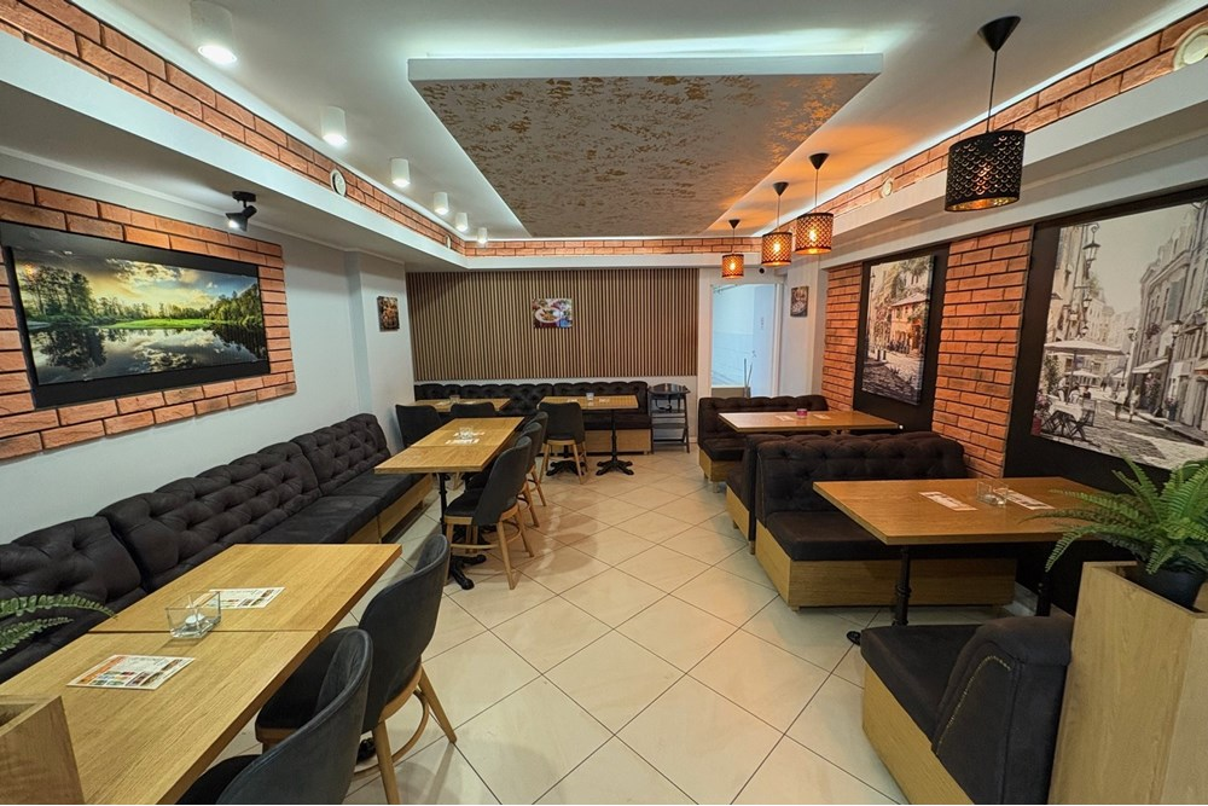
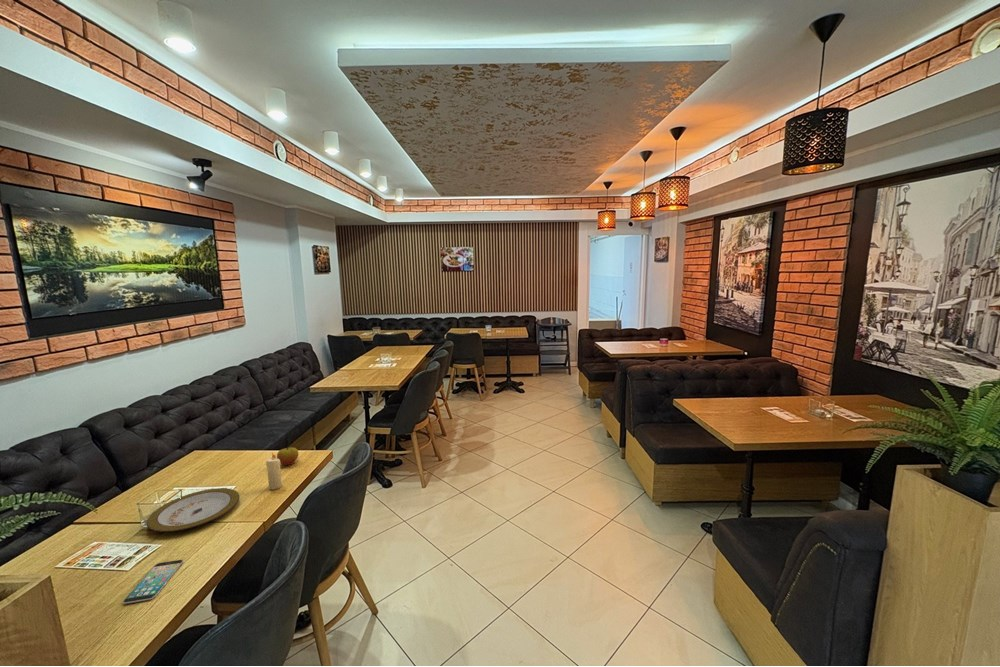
+ plate [146,487,240,533]
+ smartphone [122,559,184,605]
+ apple [276,446,299,466]
+ candle [265,452,283,491]
